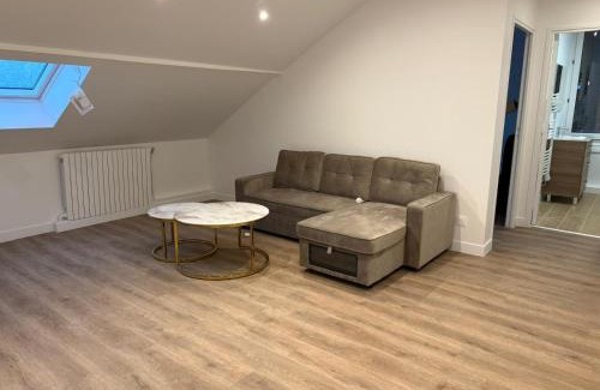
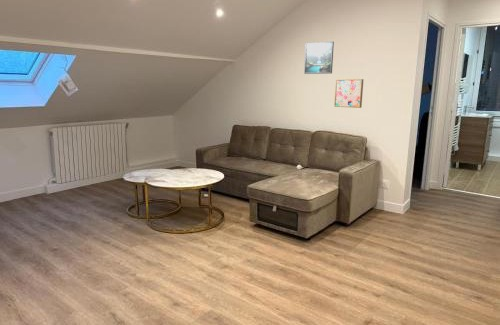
+ wall art [333,78,364,109]
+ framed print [303,40,335,75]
